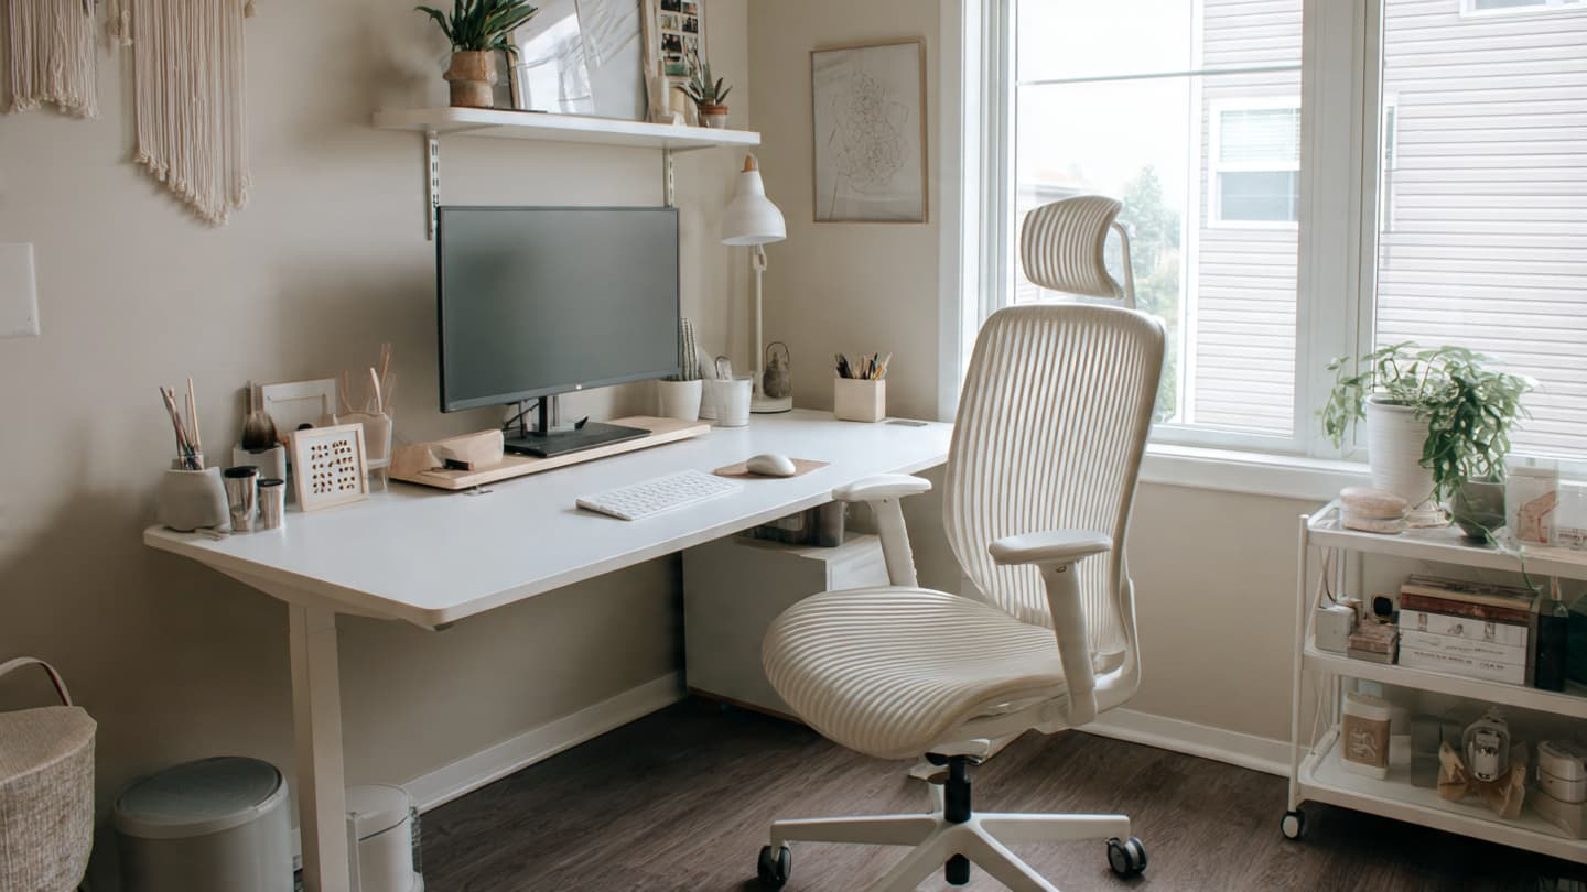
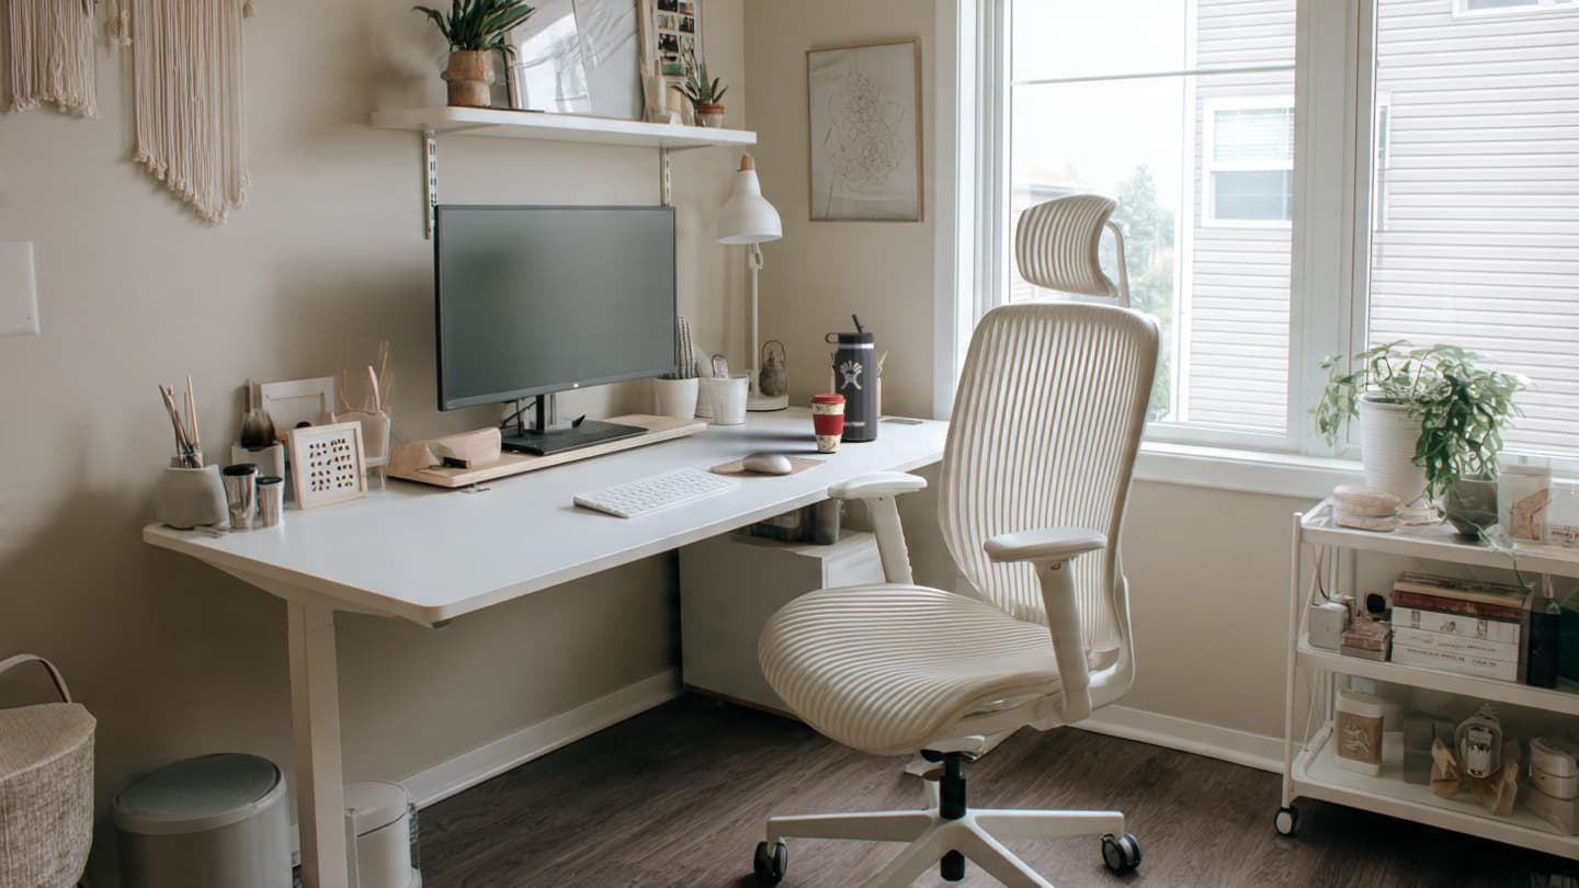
+ thermos bottle [823,312,878,442]
+ coffee cup [809,394,845,453]
